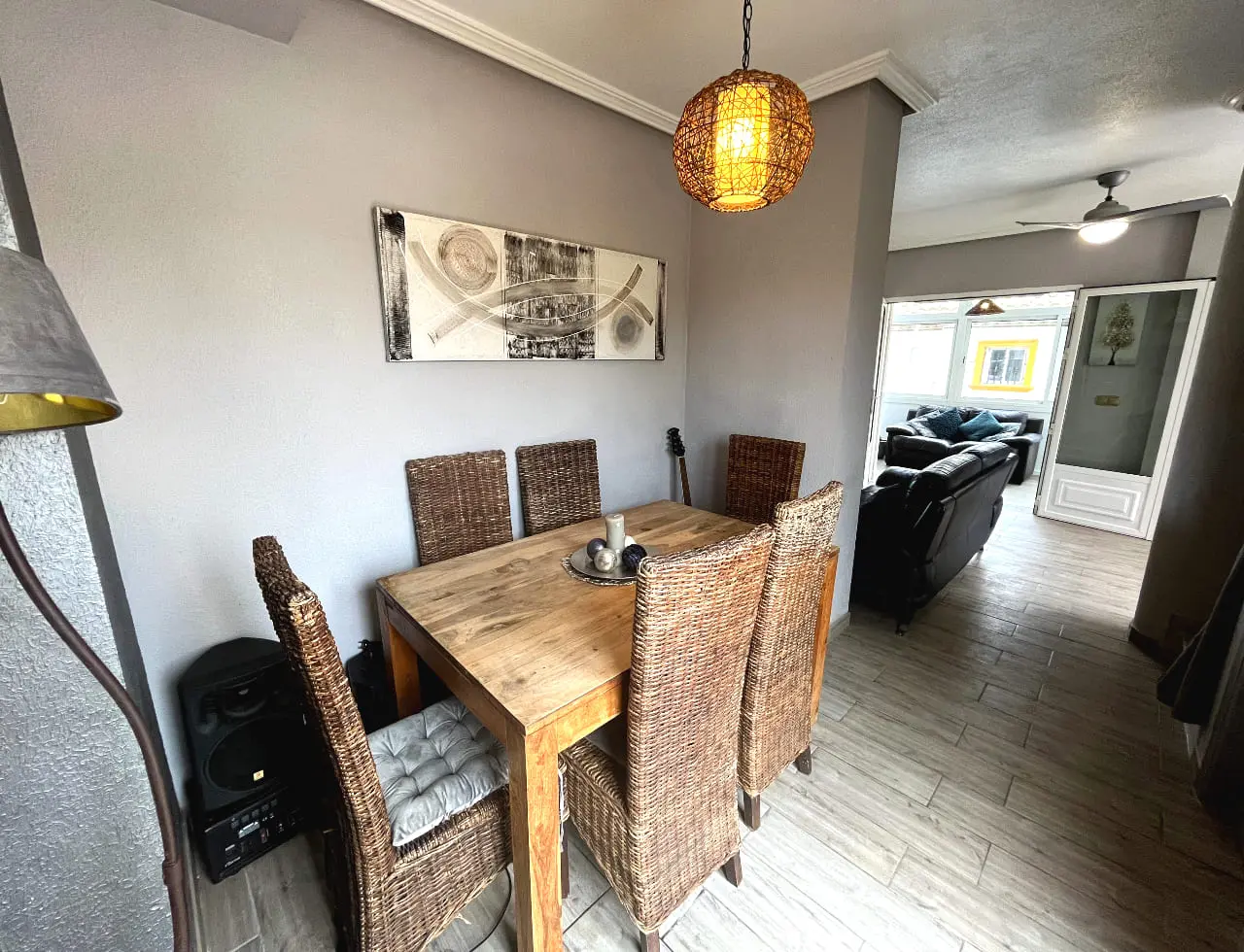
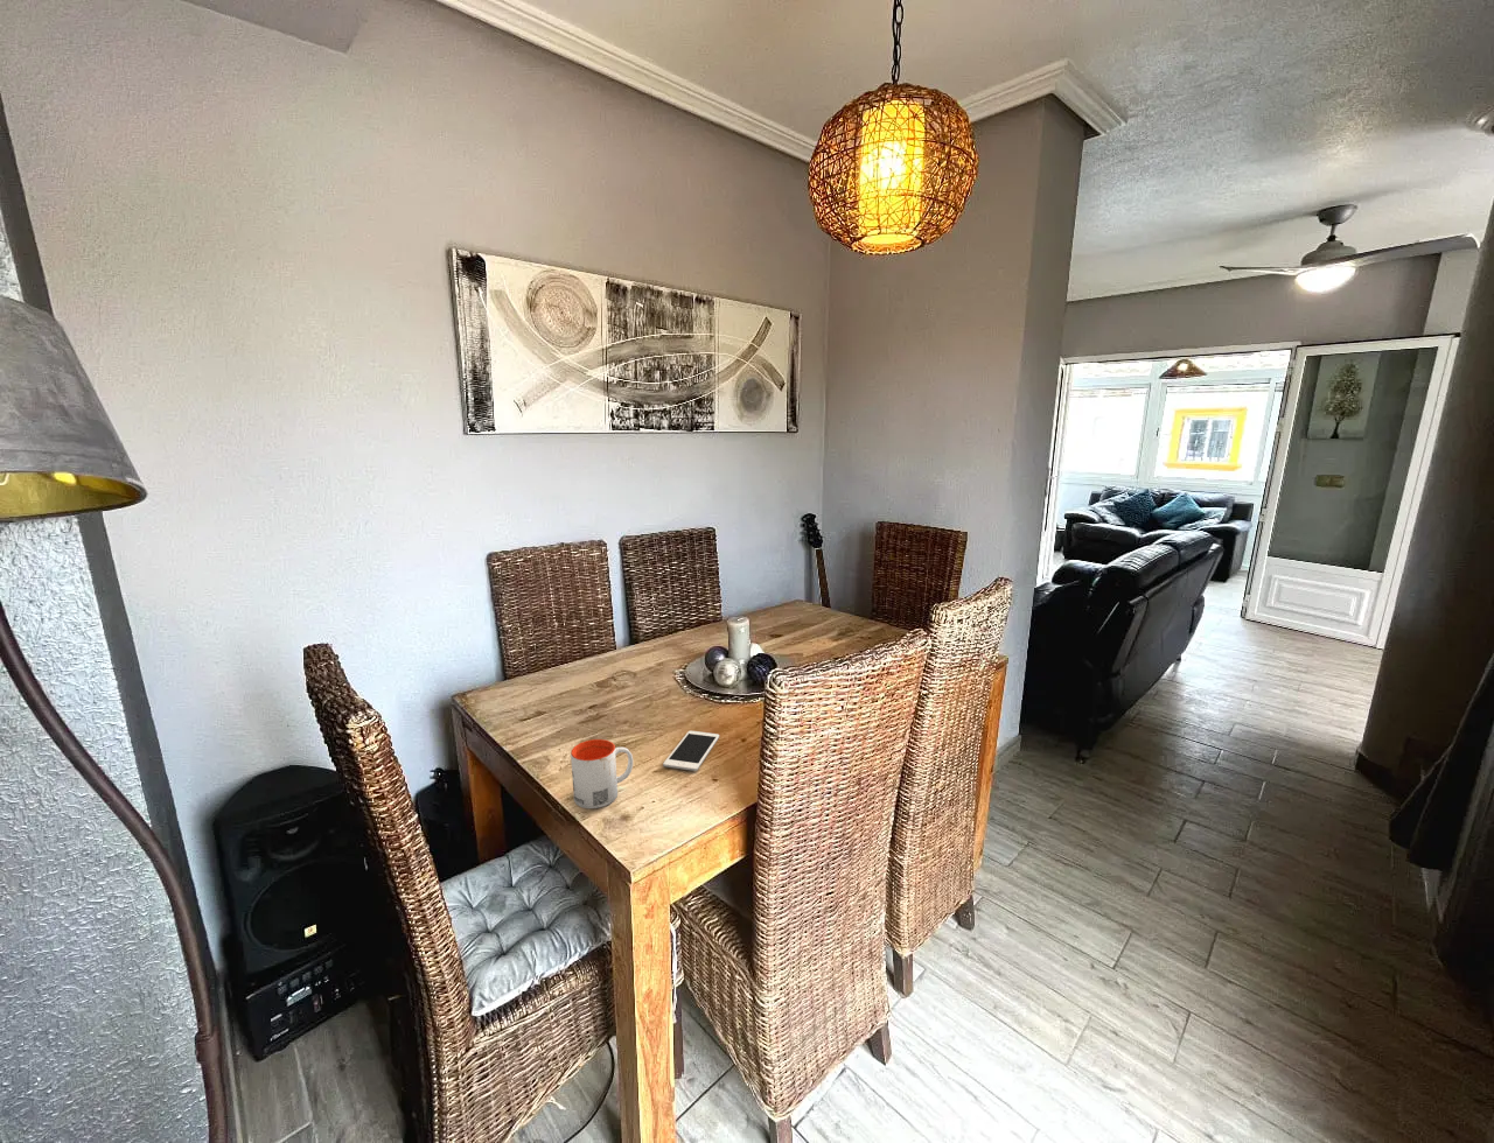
+ cell phone [662,730,721,772]
+ mug [569,738,634,809]
